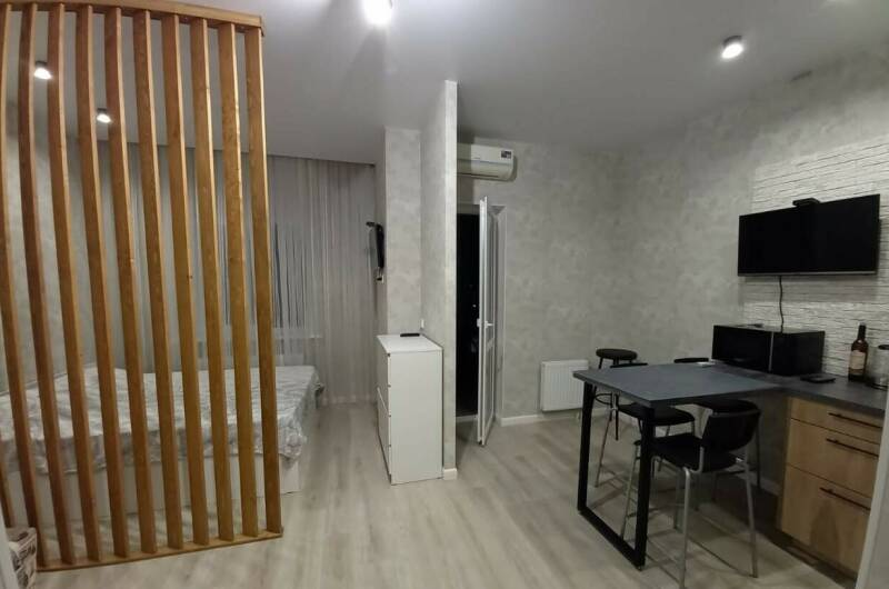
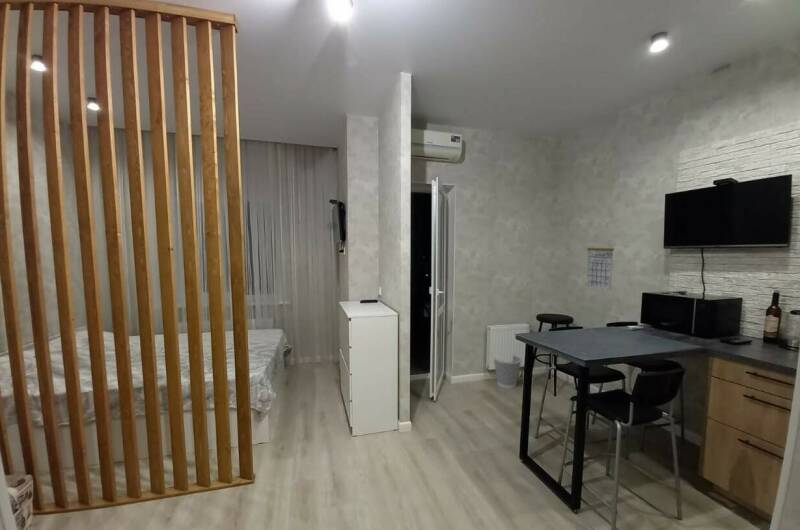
+ calendar [585,238,615,291]
+ wastebasket [492,353,523,389]
